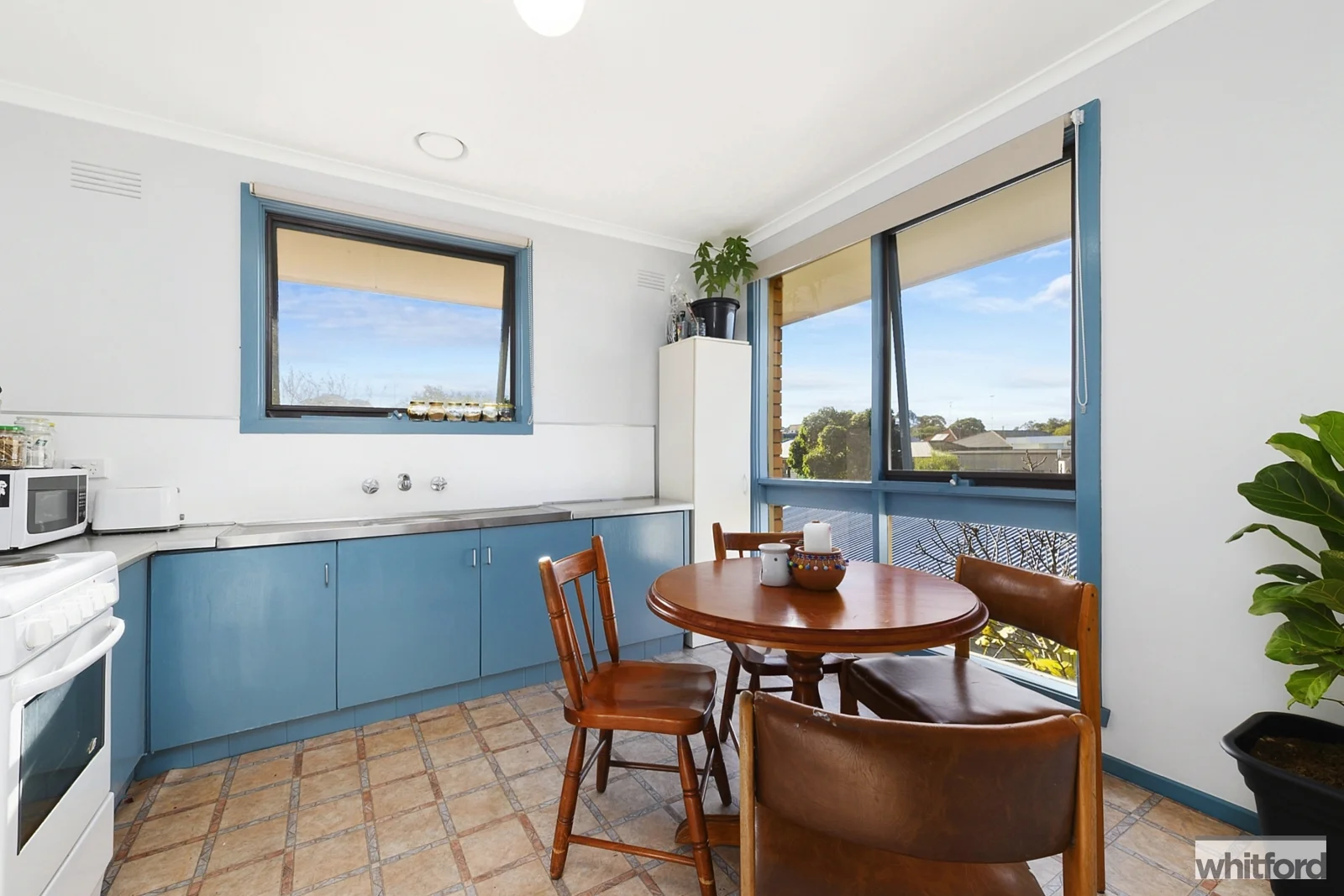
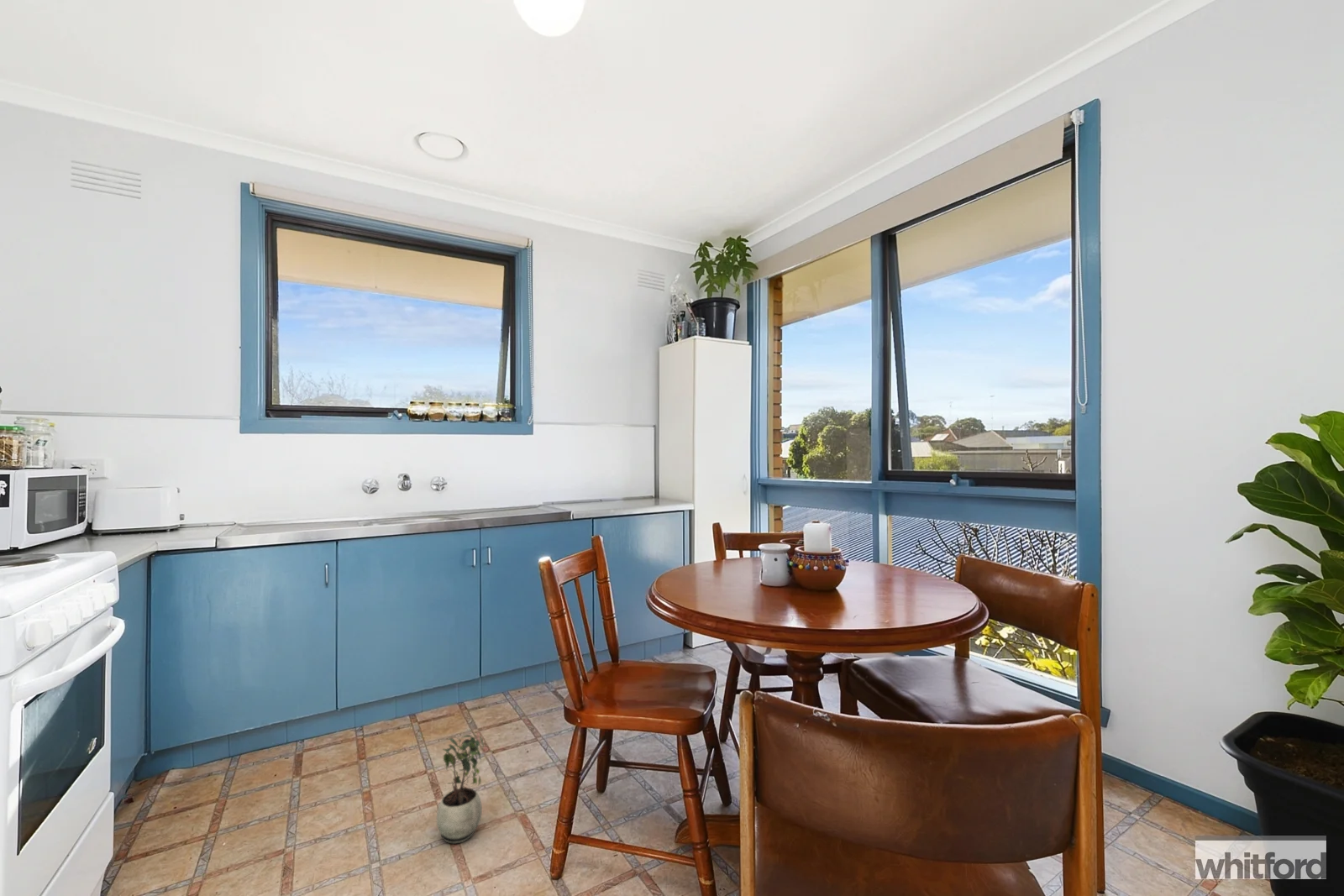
+ potted plant [436,728,484,845]
